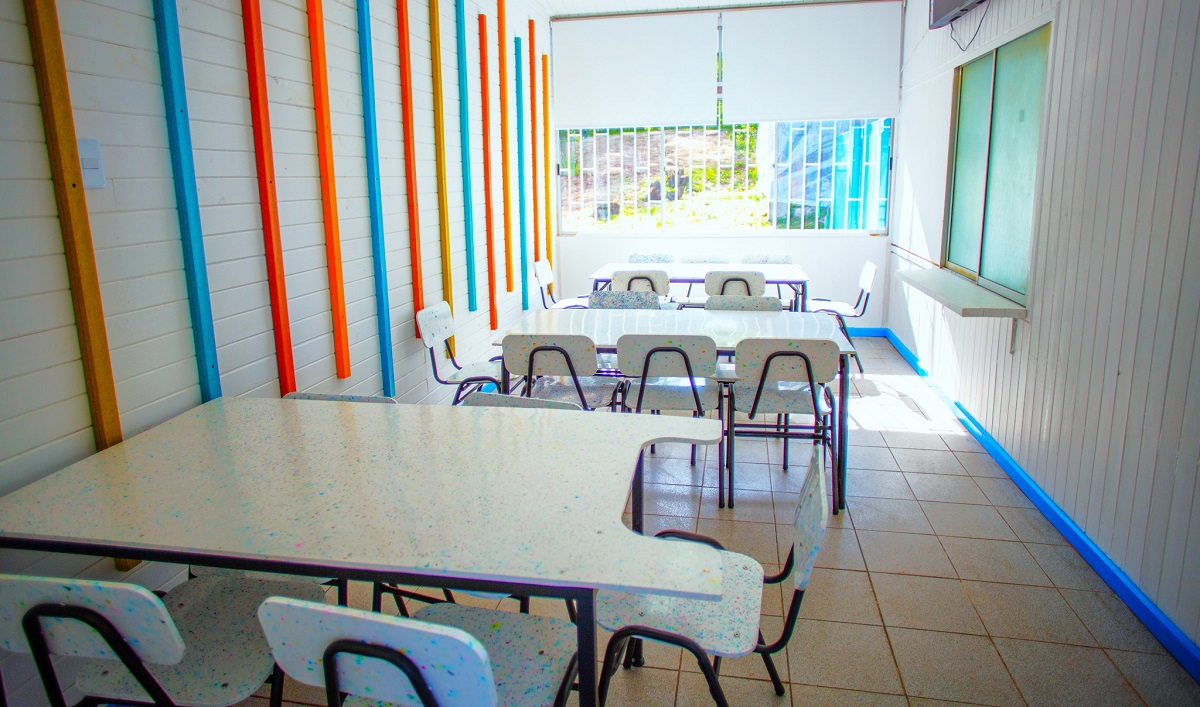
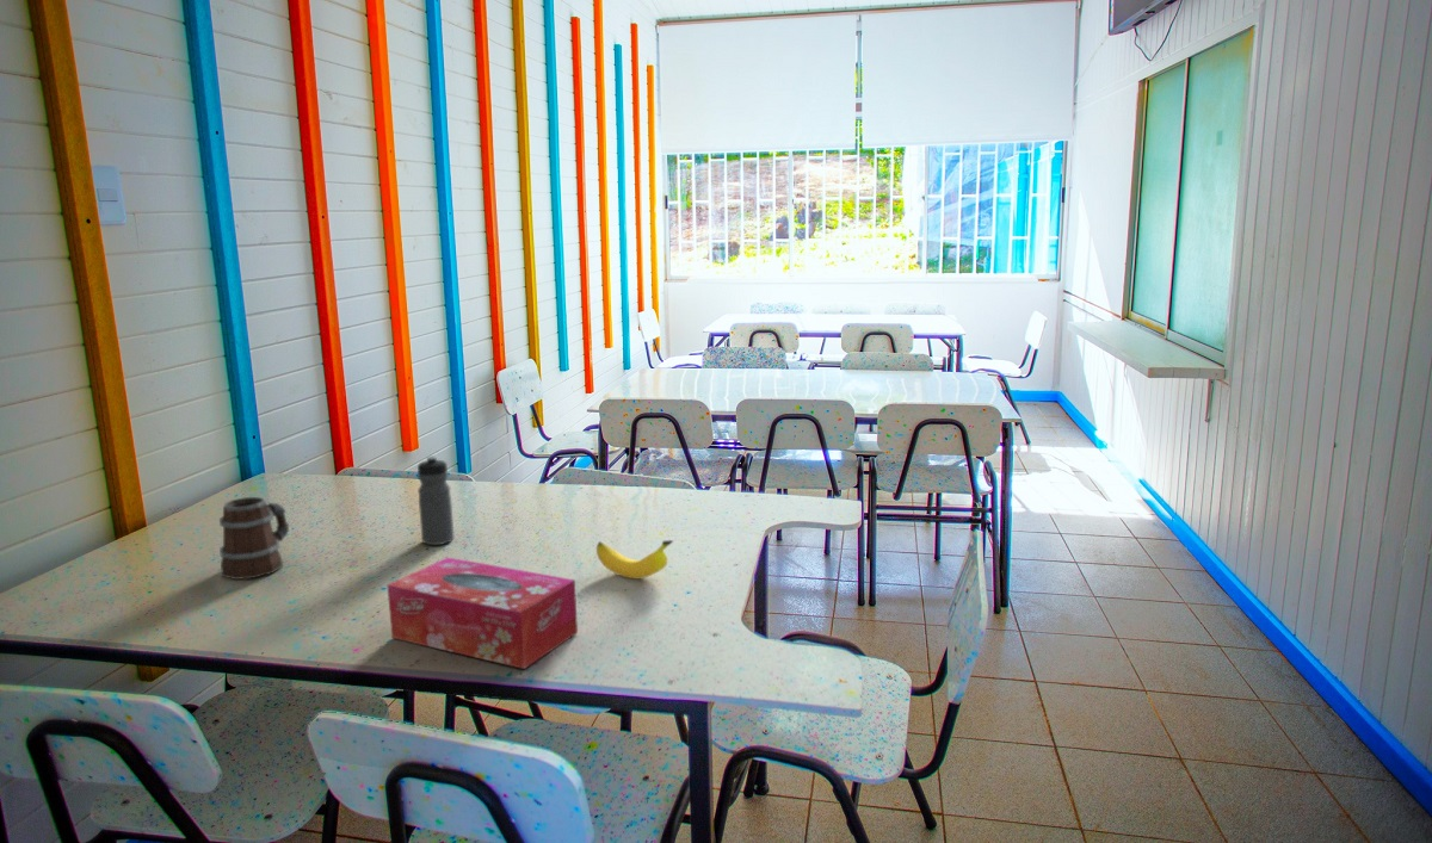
+ mug [218,496,290,581]
+ banana [595,539,674,579]
+ tissue box [385,556,579,670]
+ water bottle [416,454,456,546]
